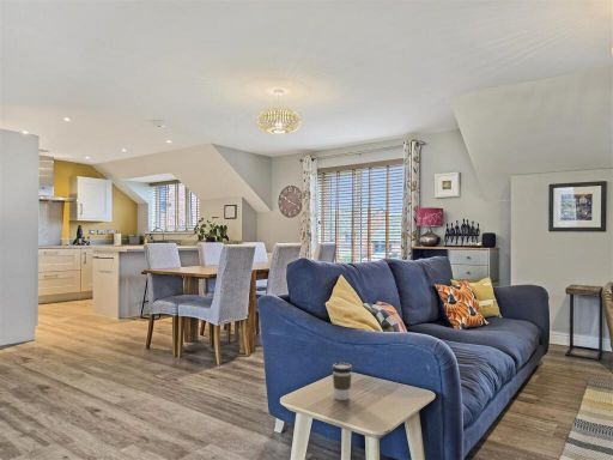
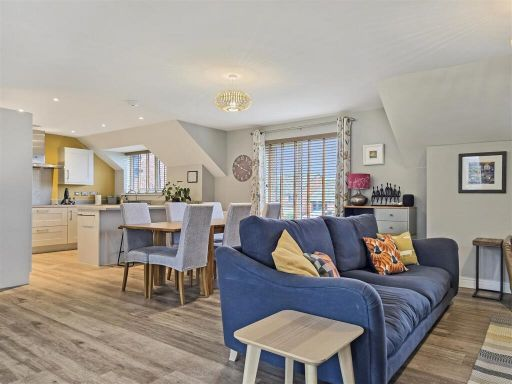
- coffee cup [332,362,353,401]
